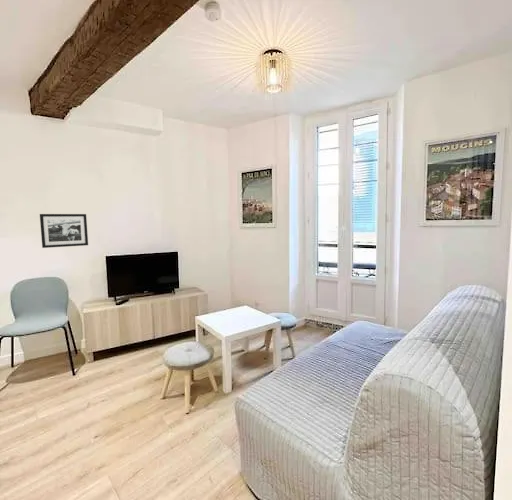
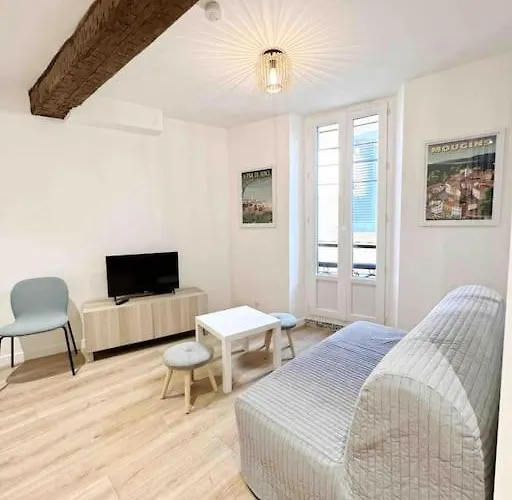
- picture frame [39,213,89,249]
